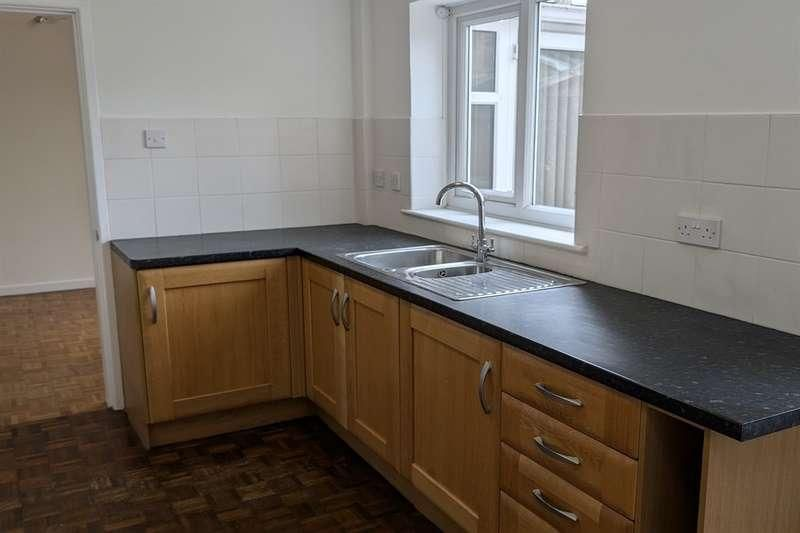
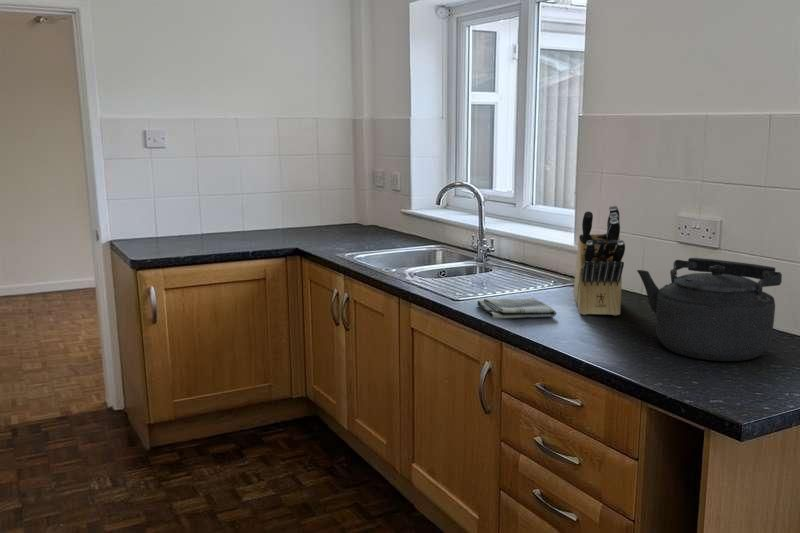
+ dish towel [476,297,558,320]
+ kettle [636,257,783,362]
+ knife block [573,204,626,317]
